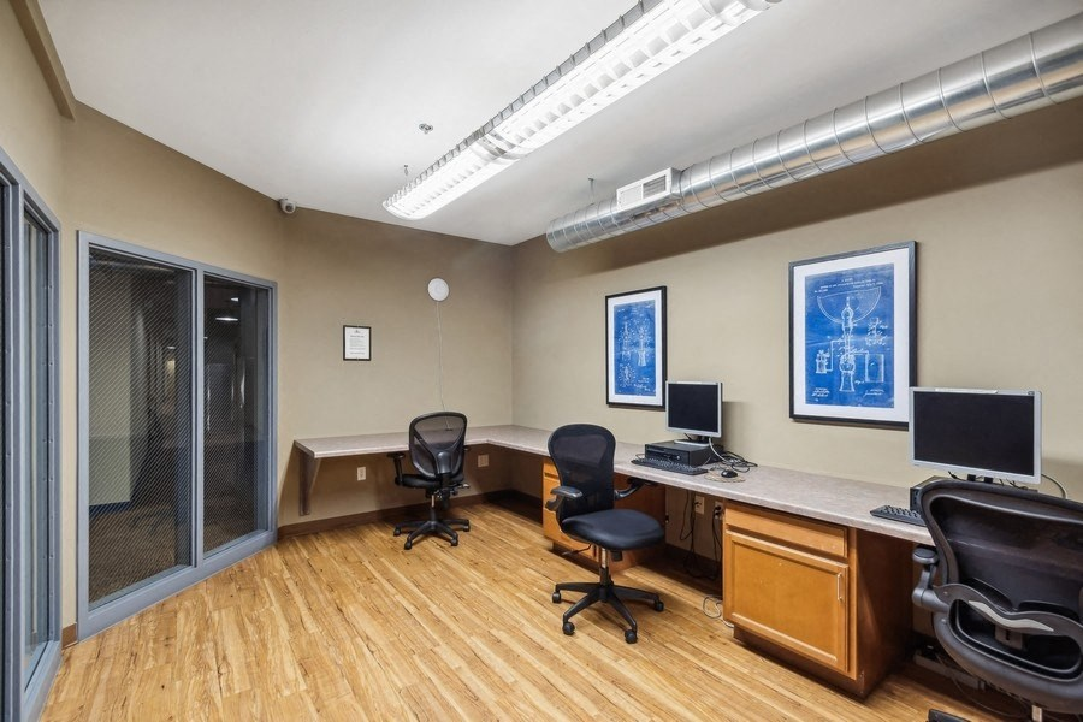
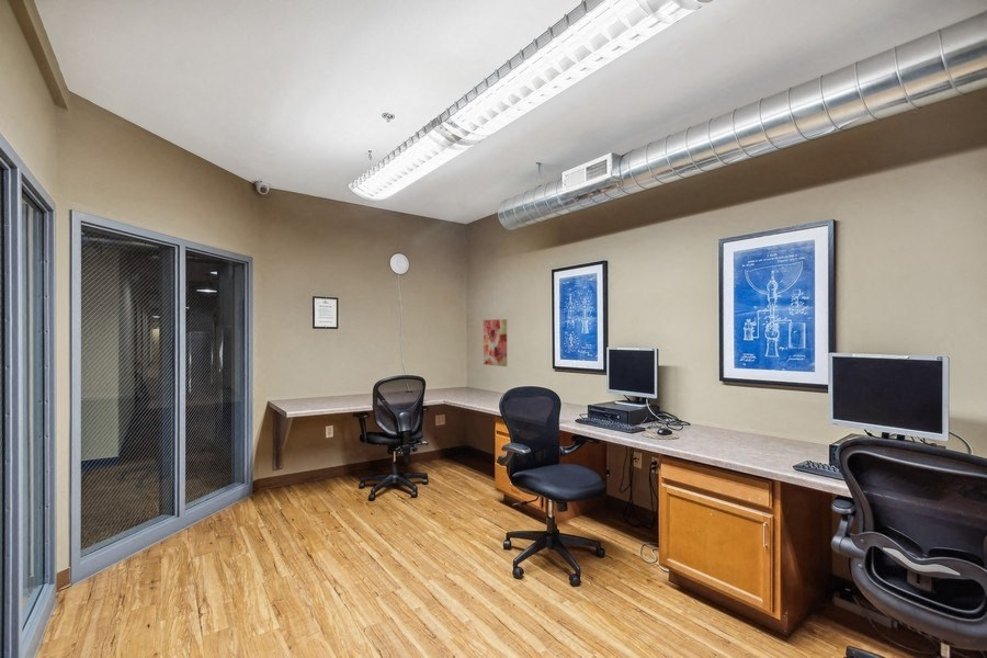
+ wall art [483,318,508,367]
